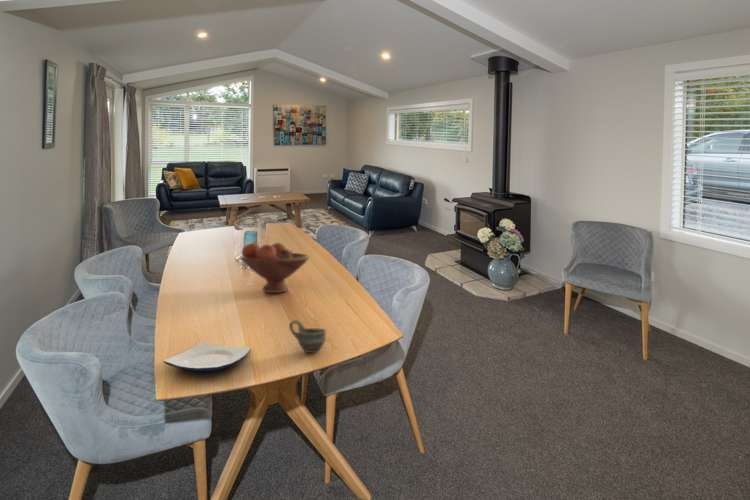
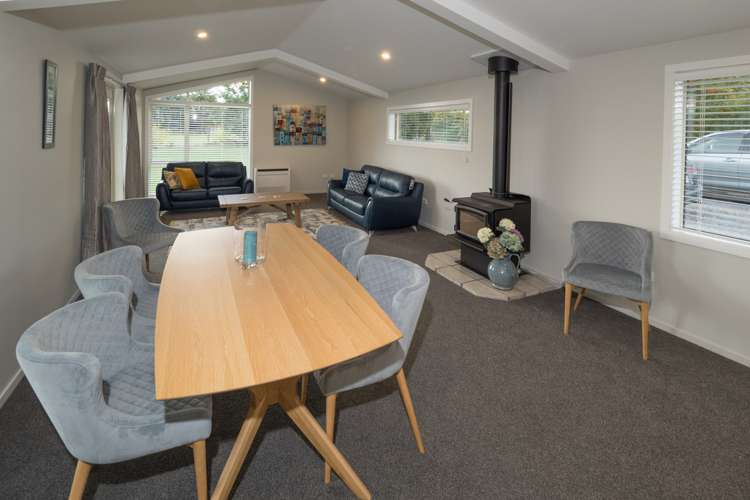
- fruit bowl [239,241,310,294]
- plate [162,342,253,372]
- cup [288,319,327,354]
